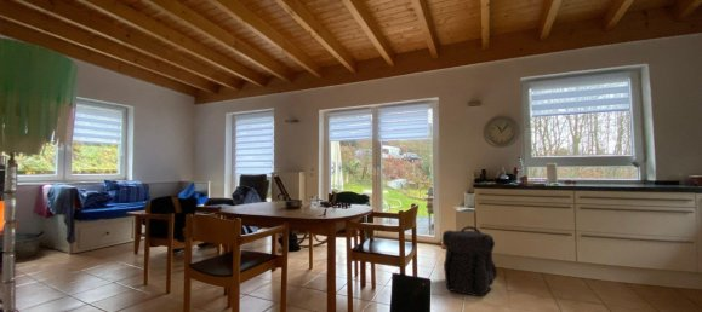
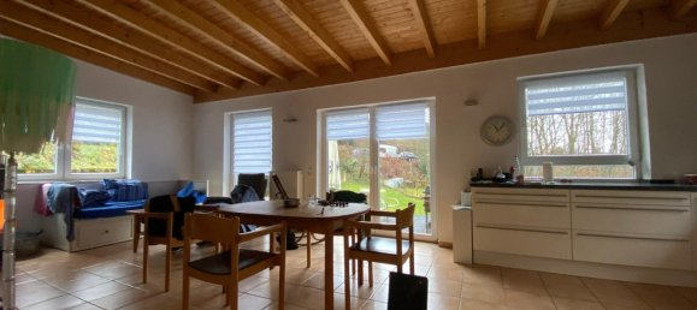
- backpack [441,225,498,297]
